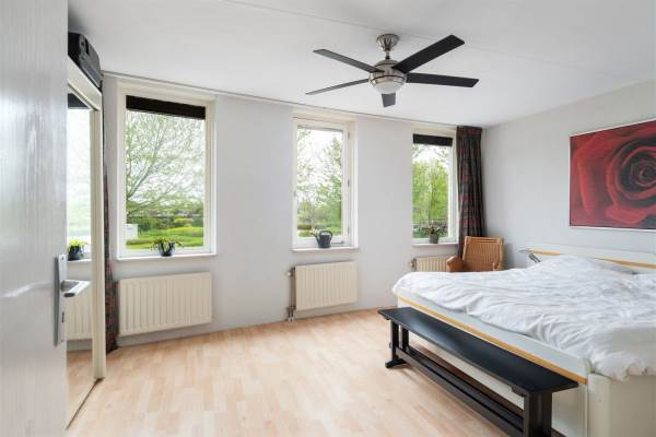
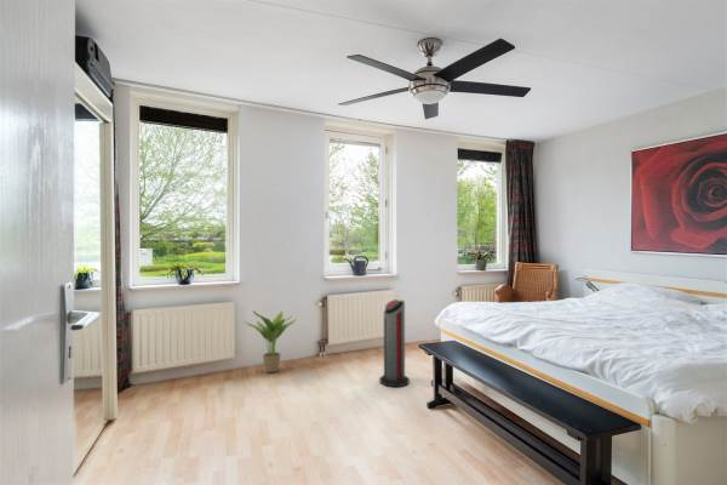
+ air purifier [378,298,411,388]
+ potted plant [244,309,298,373]
